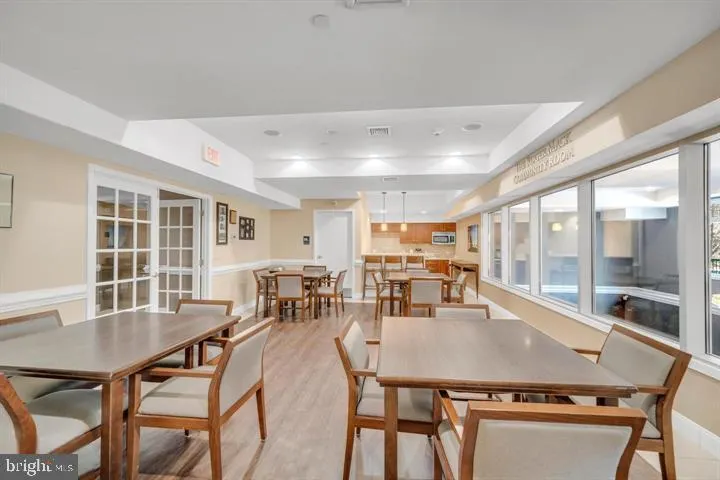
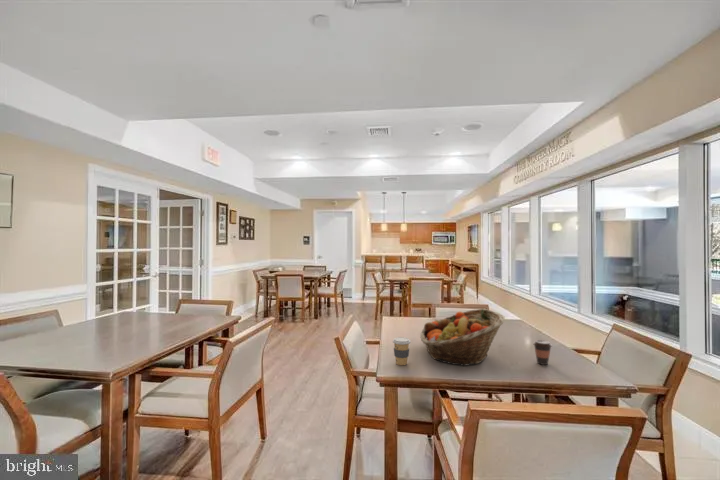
+ coffee cup [392,336,412,366]
+ fruit basket [419,308,506,367]
+ coffee cup [532,339,553,366]
